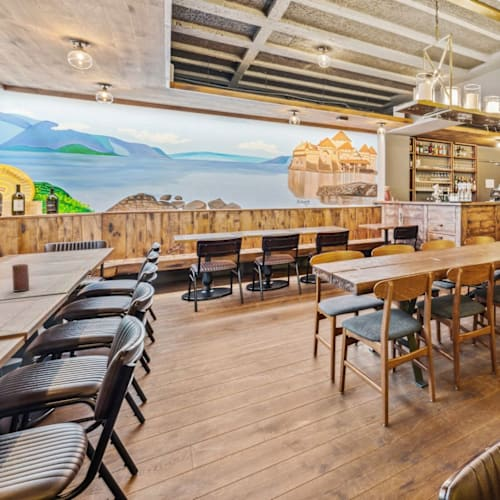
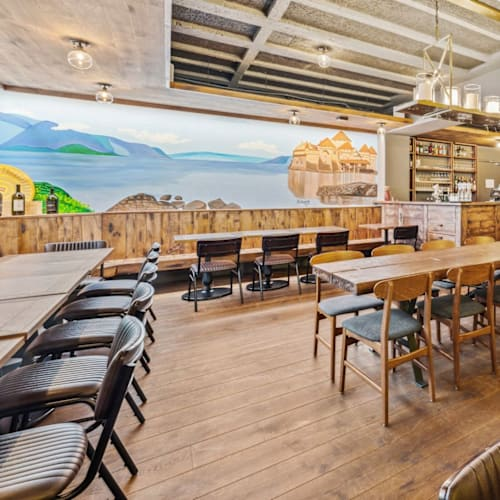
- candle [11,263,30,292]
